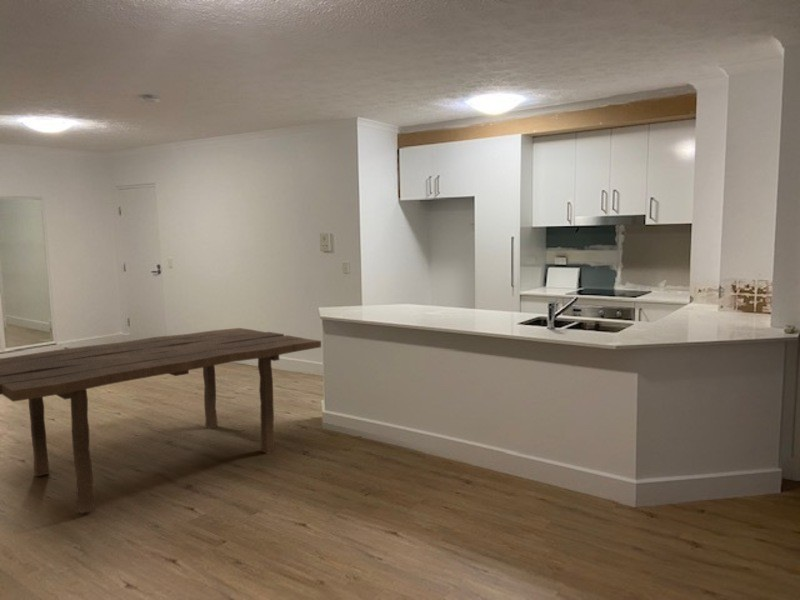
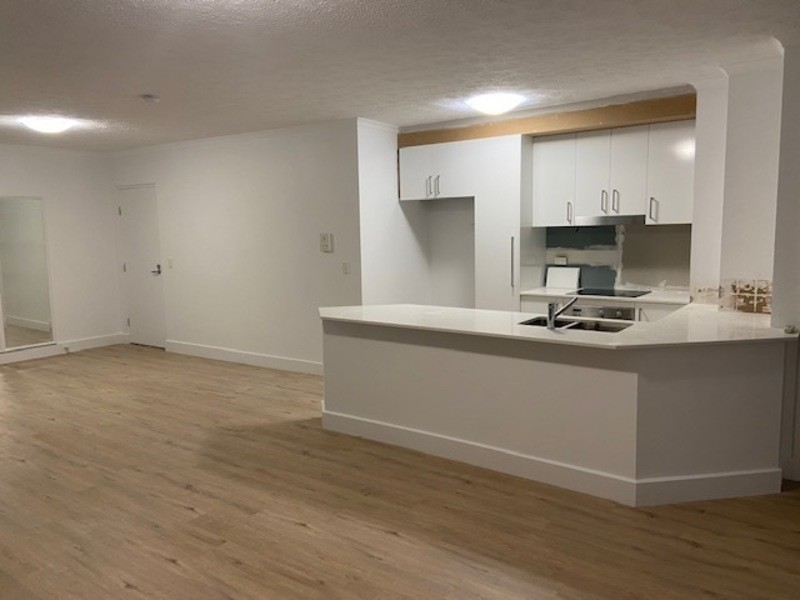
- dining table [0,327,322,515]
